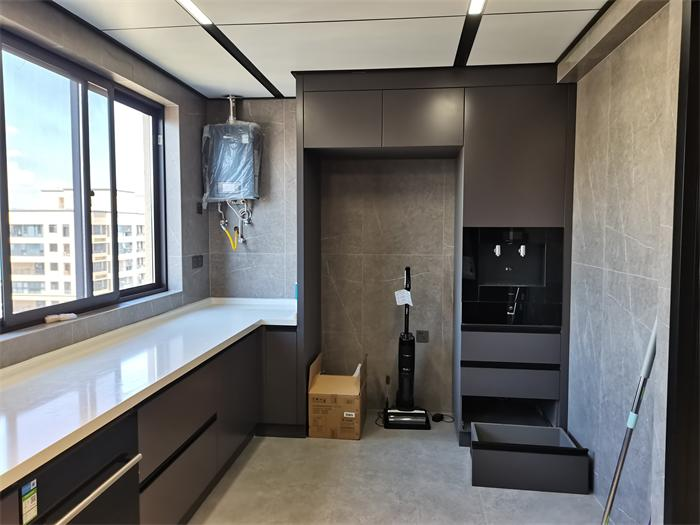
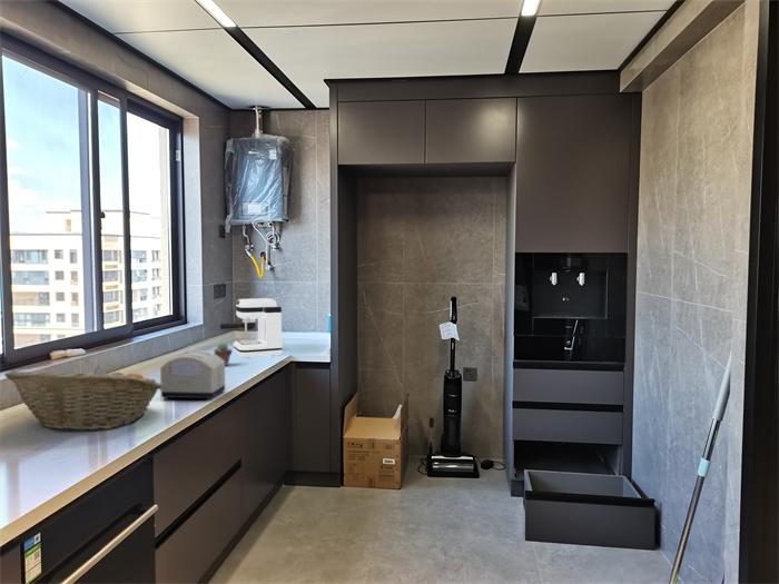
+ potted succulent [213,342,233,367]
+ coffee maker [219,297,283,359]
+ fruit basket [3,365,162,432]
+ toaster [159,349,226,400]
